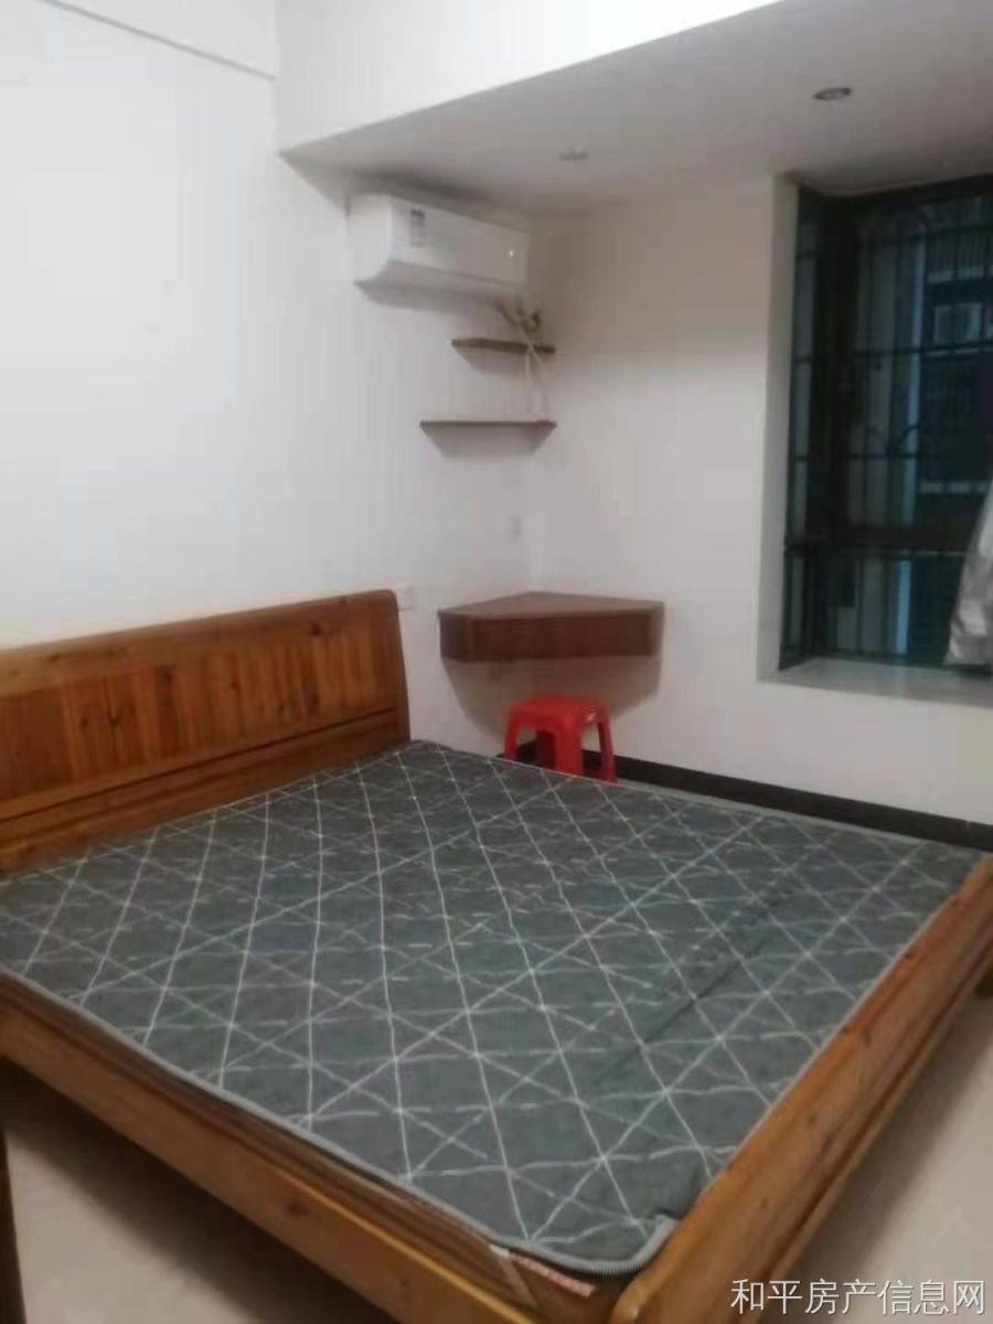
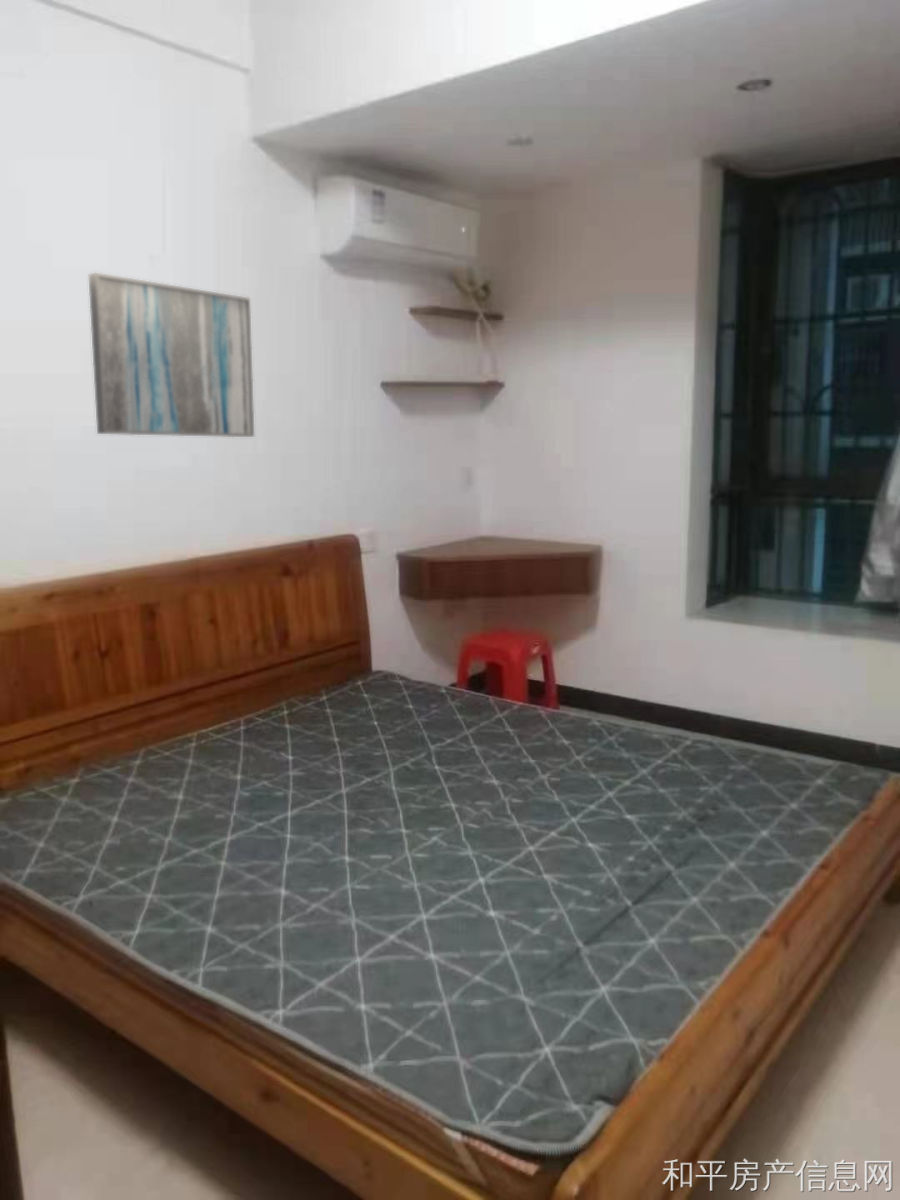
+ wall art [88,272,255,438]
